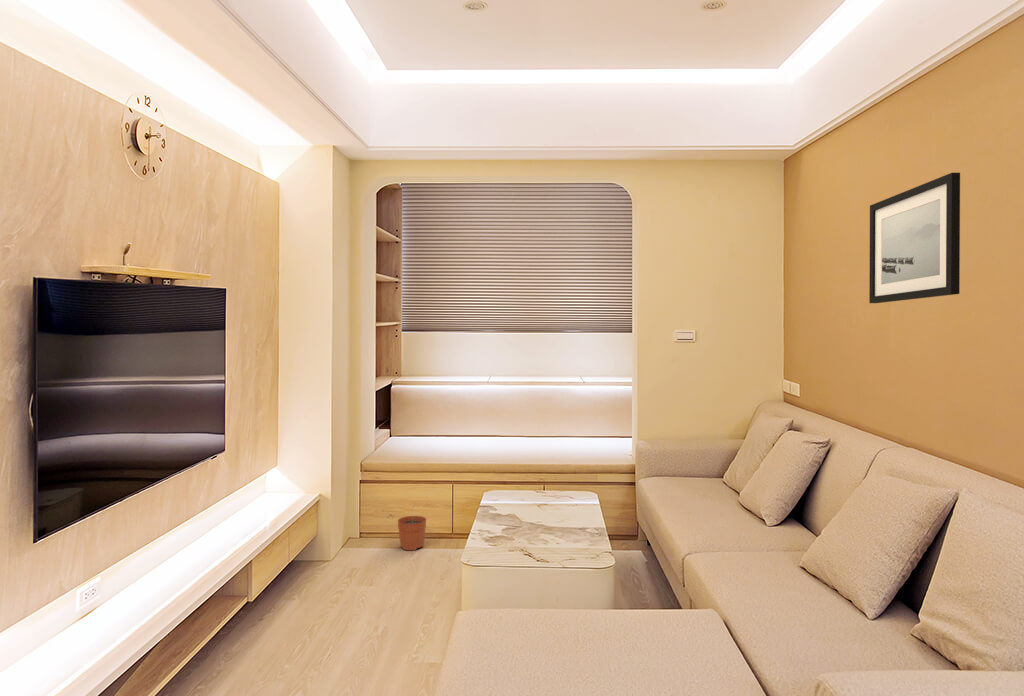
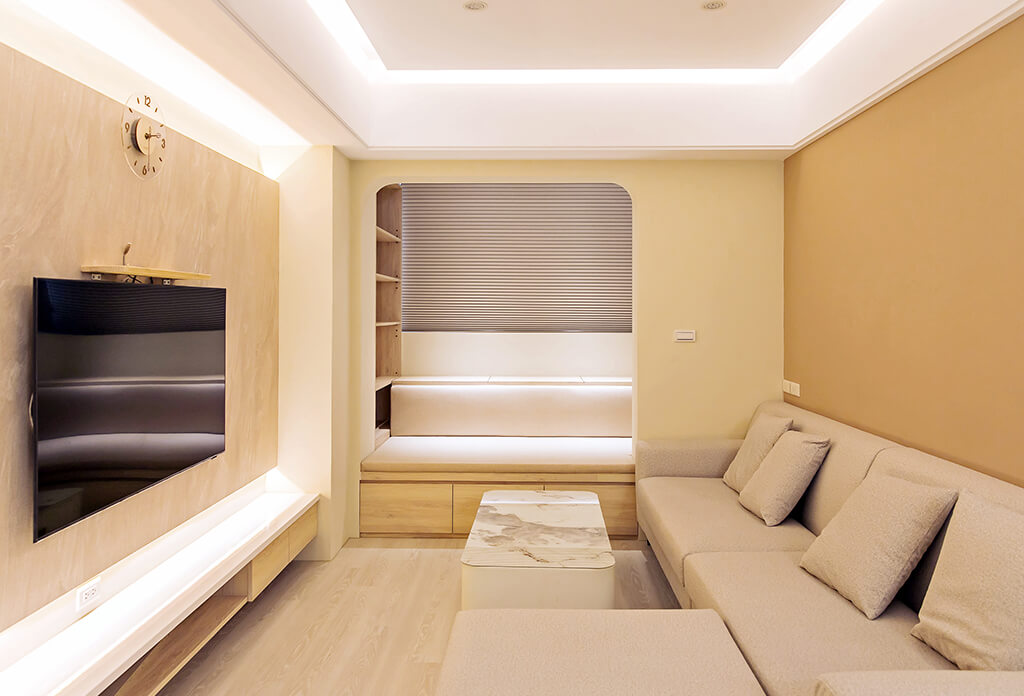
- wall art [868,172,961,304]
- plant pot [397,504,427,551]
